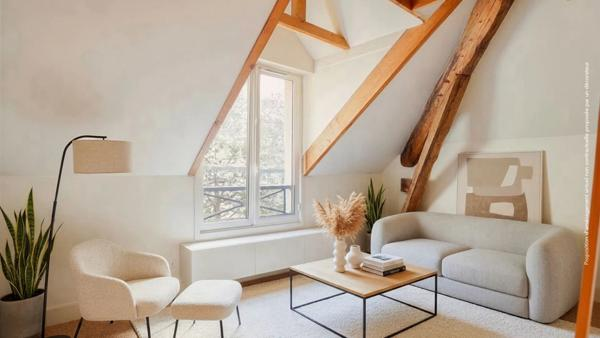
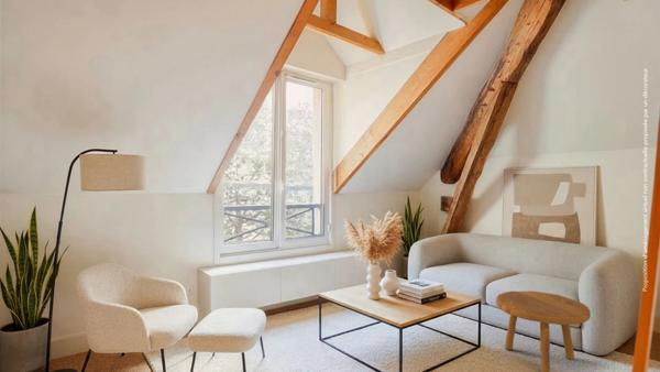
+ footstool [495,291,592,372]
